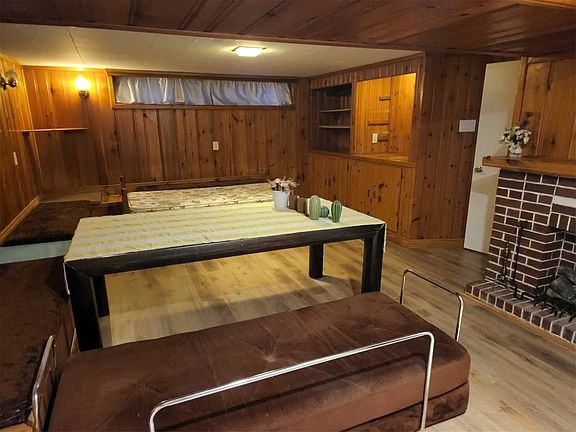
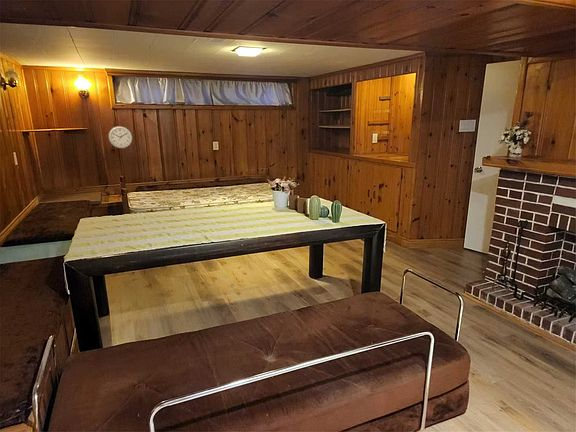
+ wall clock [108,125,133,149]
